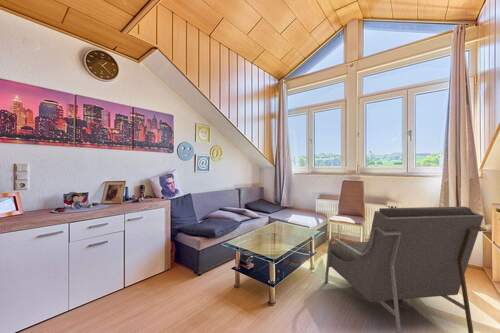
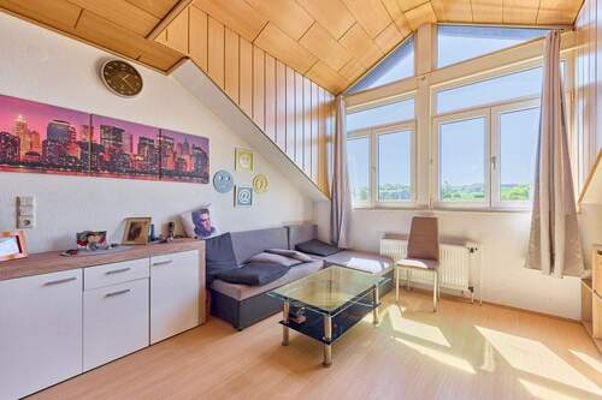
- armchair [324,206,487,333]
